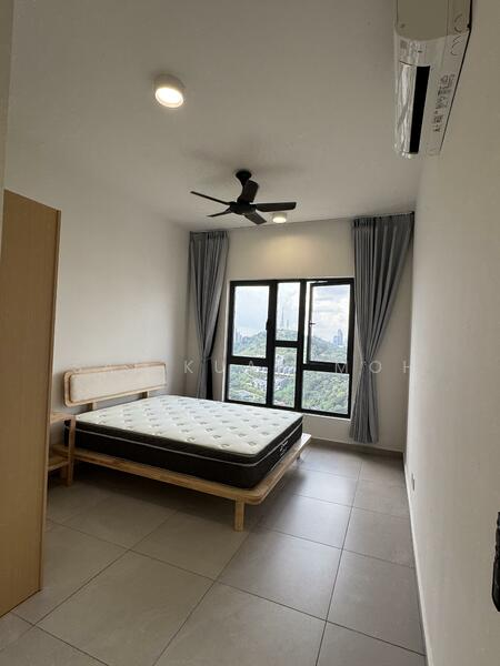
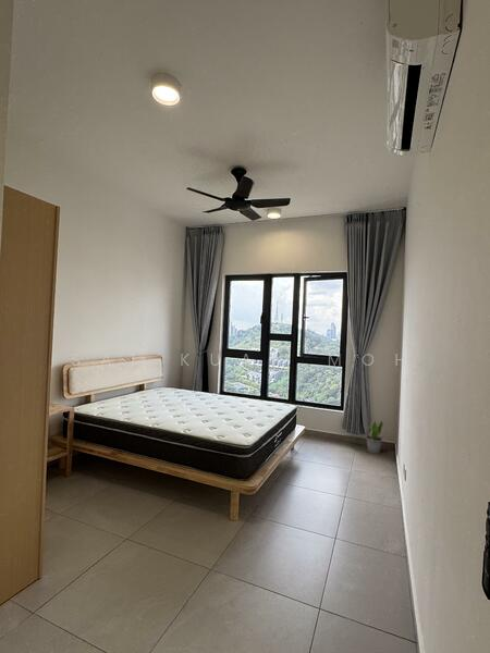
+ potted plant [365,419,384,455]
